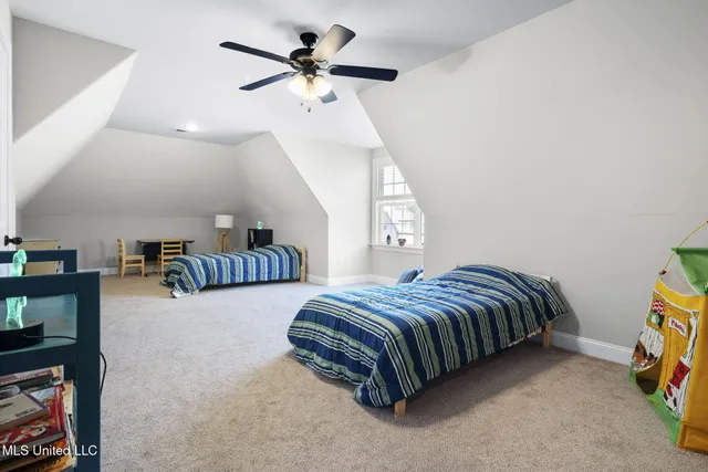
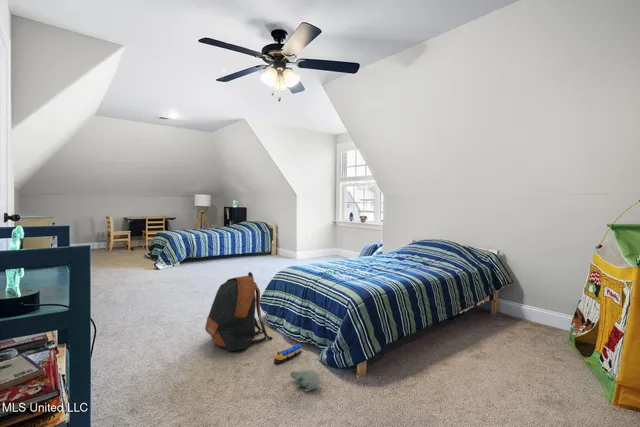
+ plush toy [289,369,323,393]
+ toy train [273,343,304,366]
+ backpack [204,271,273,352]
